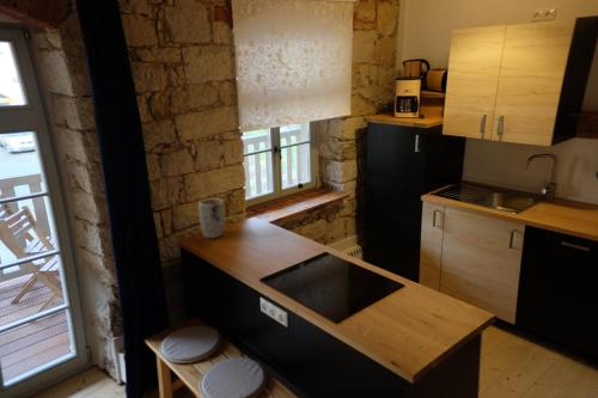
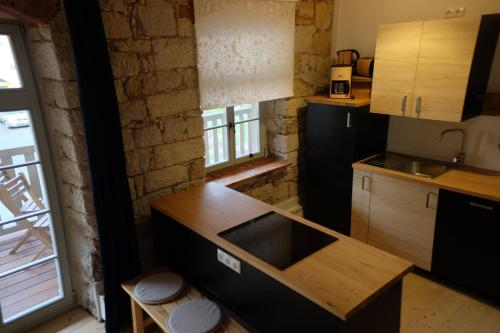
- plant pot [197,197,225,239]
